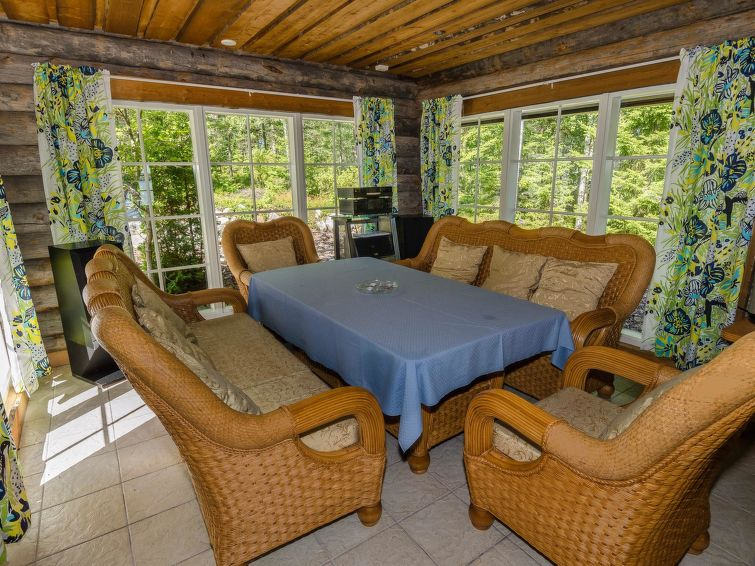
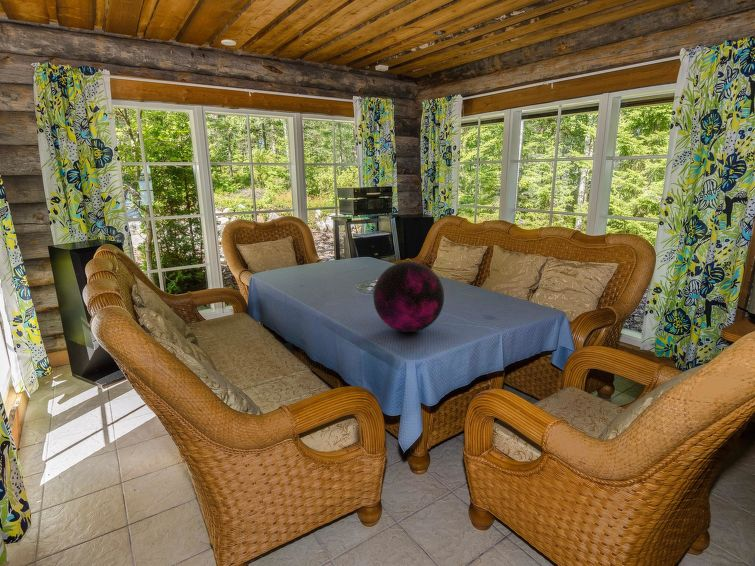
+ decorative orb [372,261,445,333]
